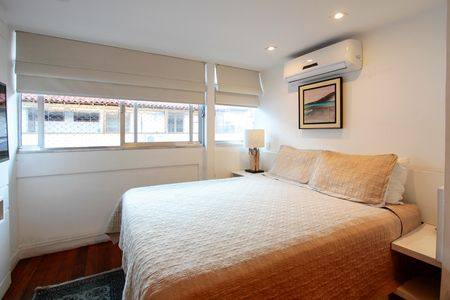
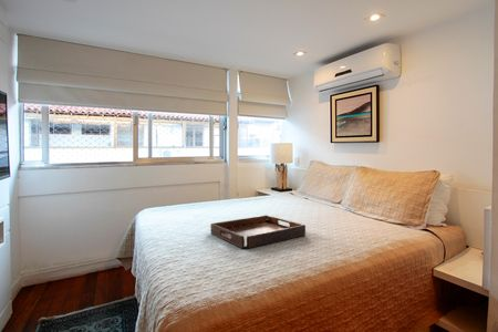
+ serving tray [209,214,307,249]
